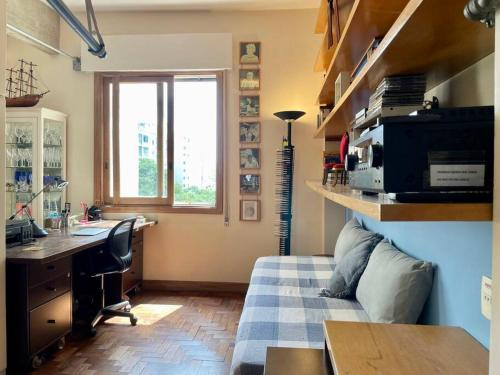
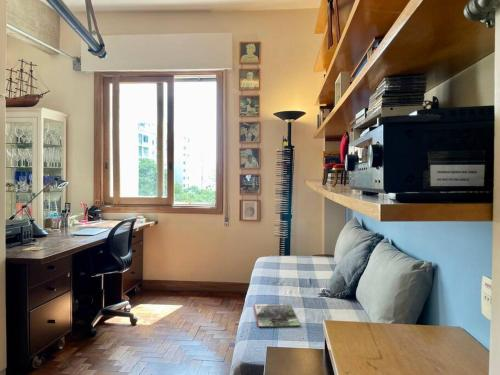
+ magazine [253,303,301,328]
